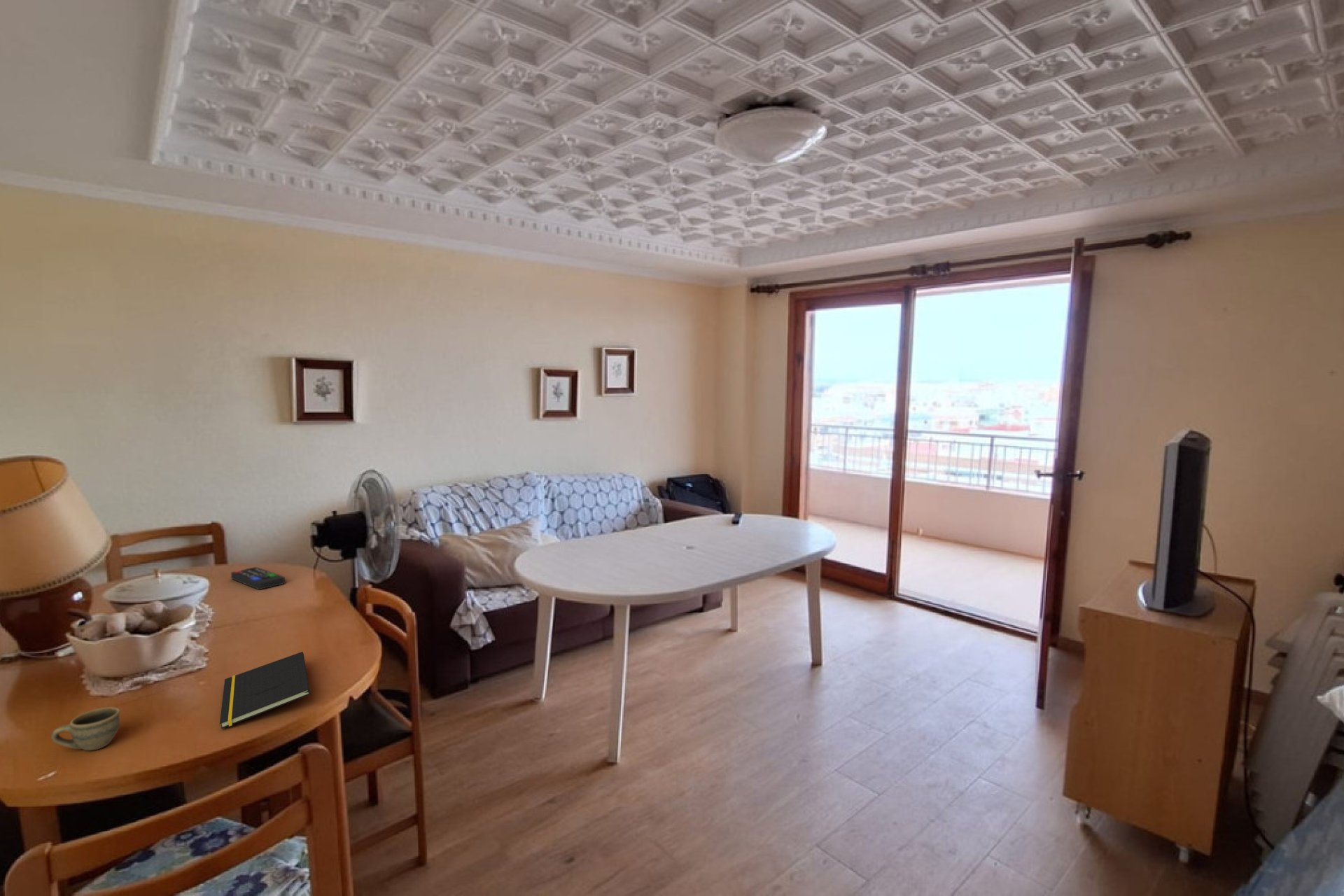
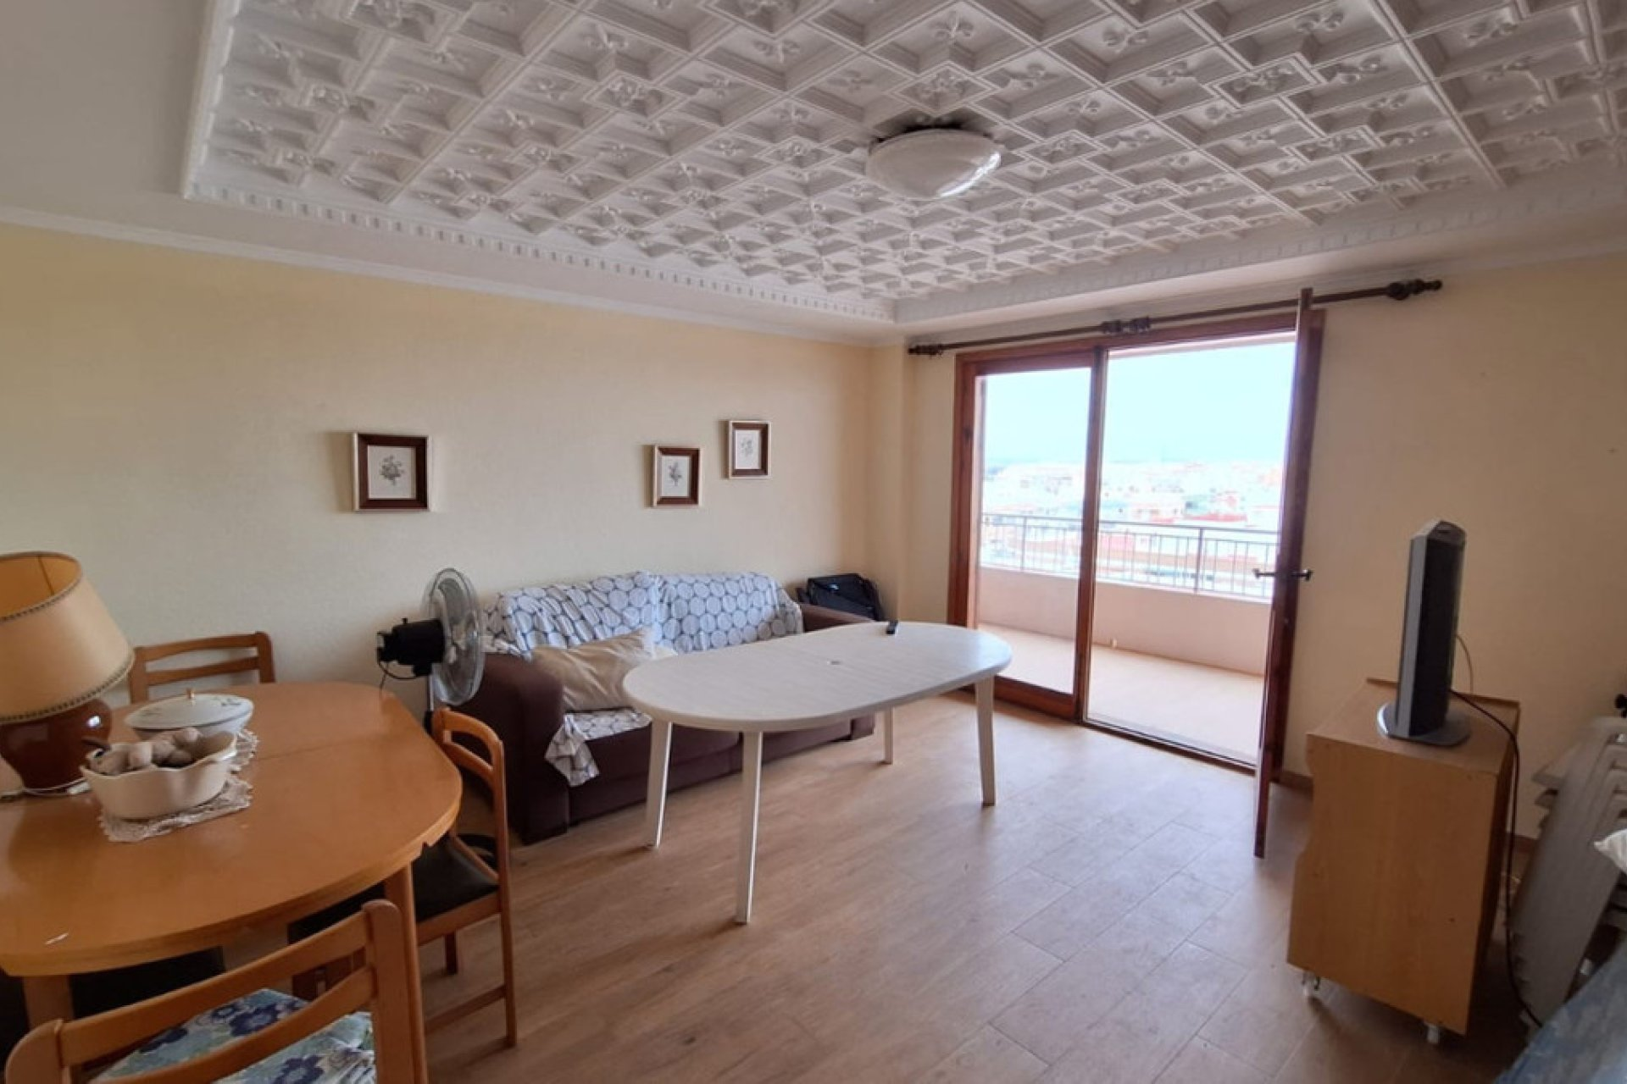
- cup [50,706,121,751]
- notepad [219,651,311,729]
- remote control [230,566,286,590]
